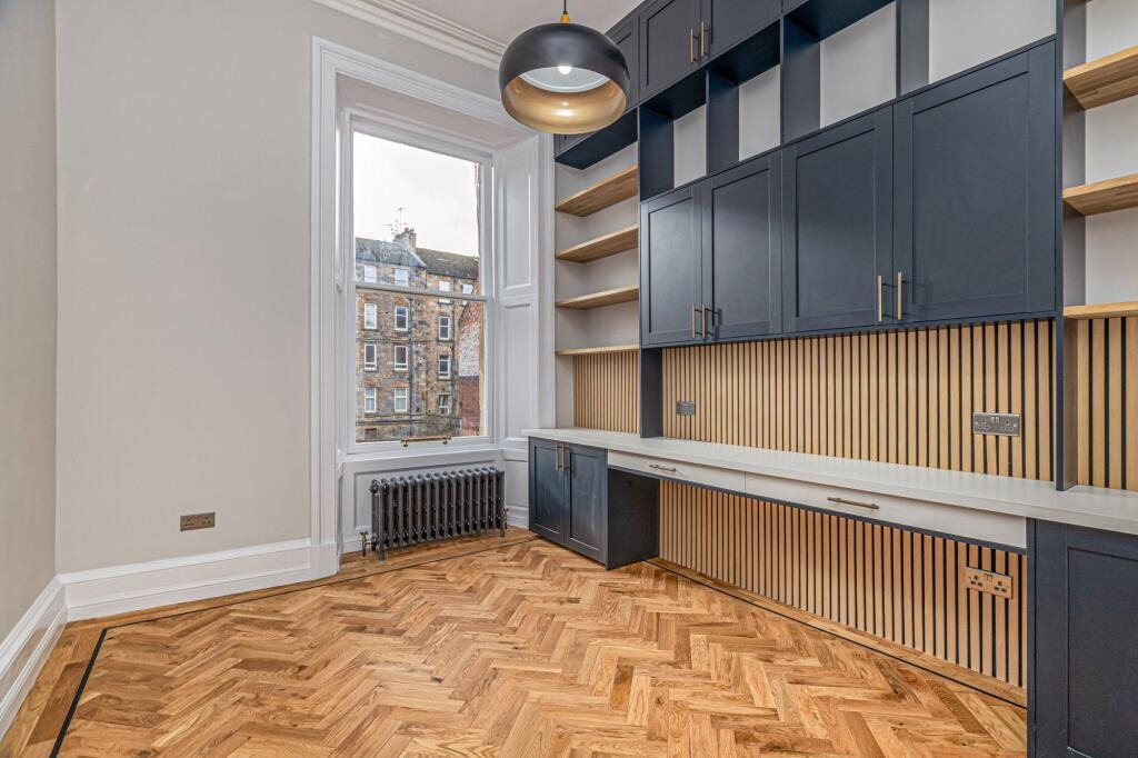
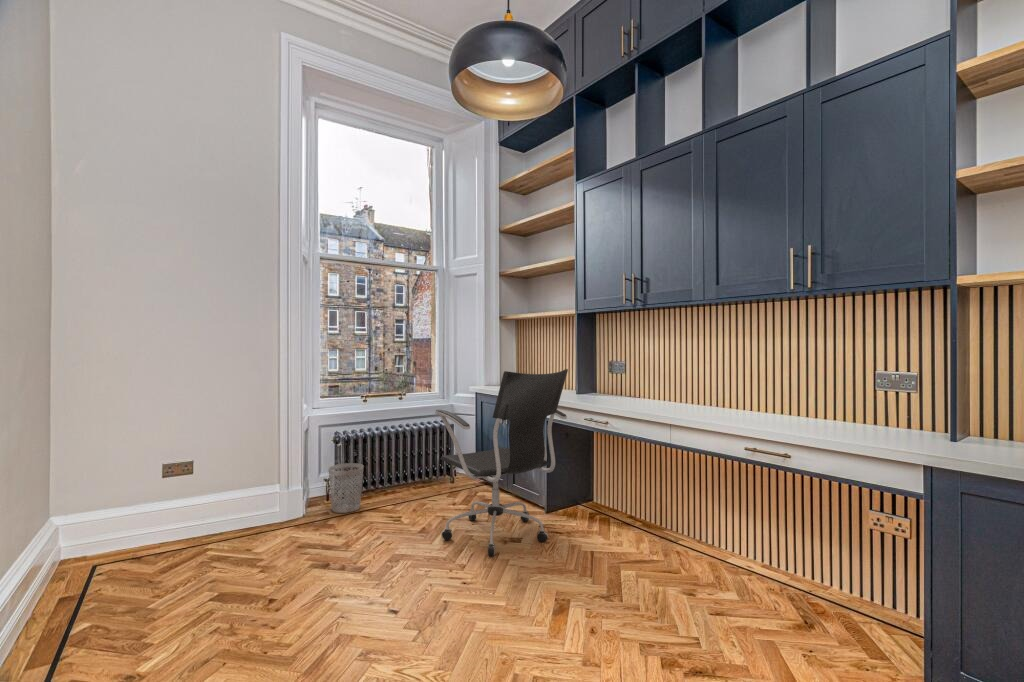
+ wastebasket [327,462,365,514]
+ office chair [434,368,569,557]
